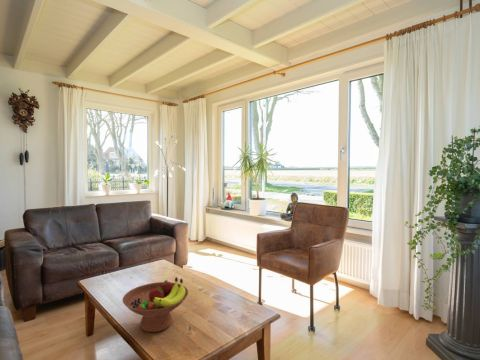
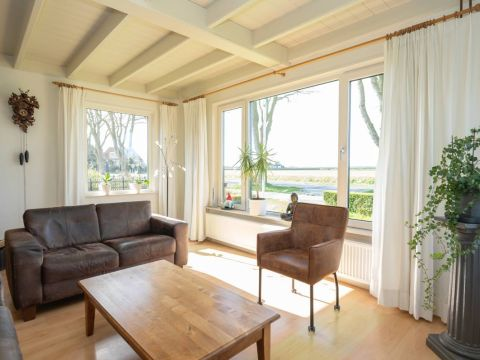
- fruit bowl [122,276,189,333]
